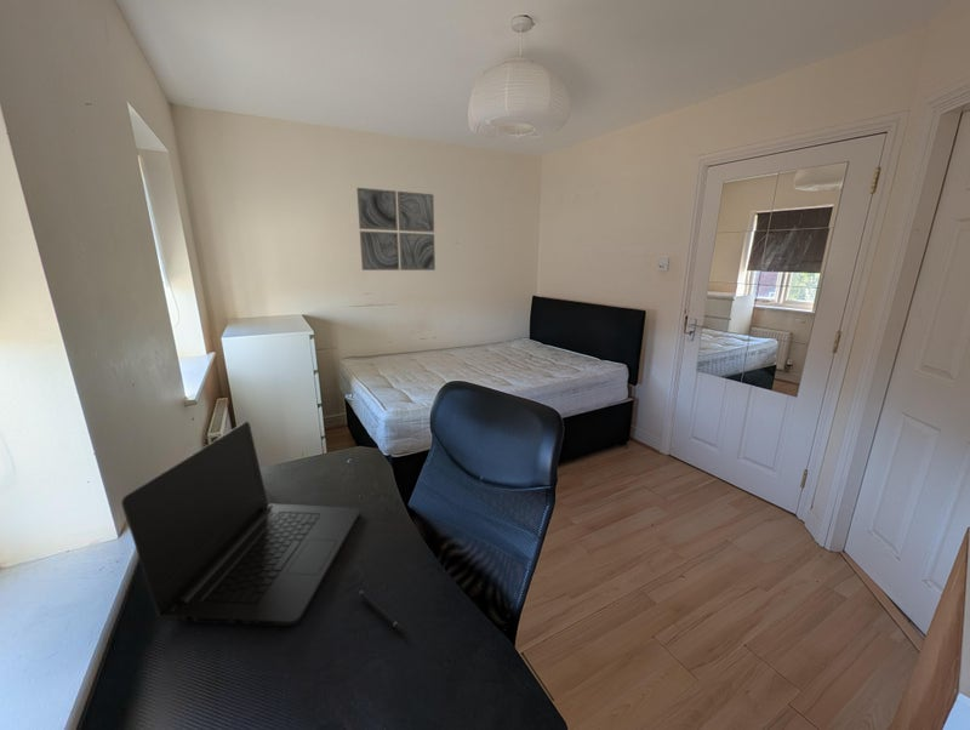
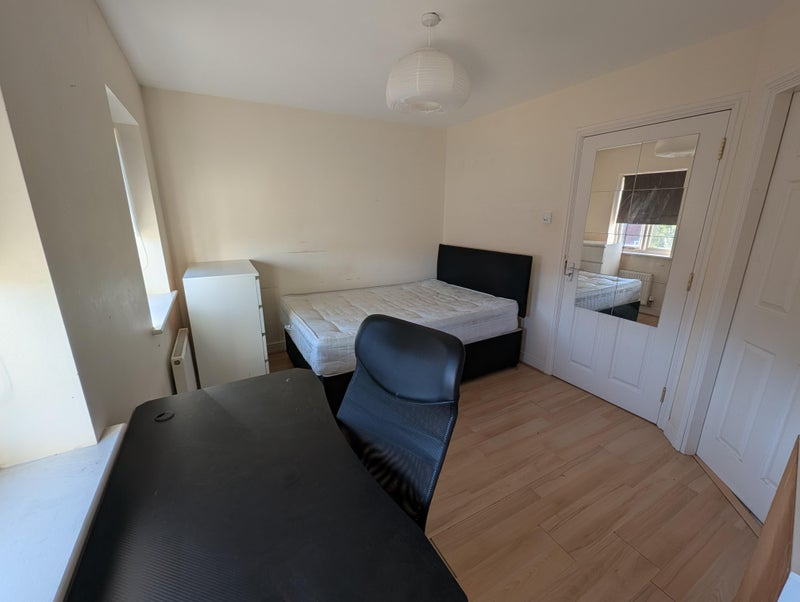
- pen [356,589,406,634]
- wall art [355,187,436,272]
- laptop [120,421,361,627]
